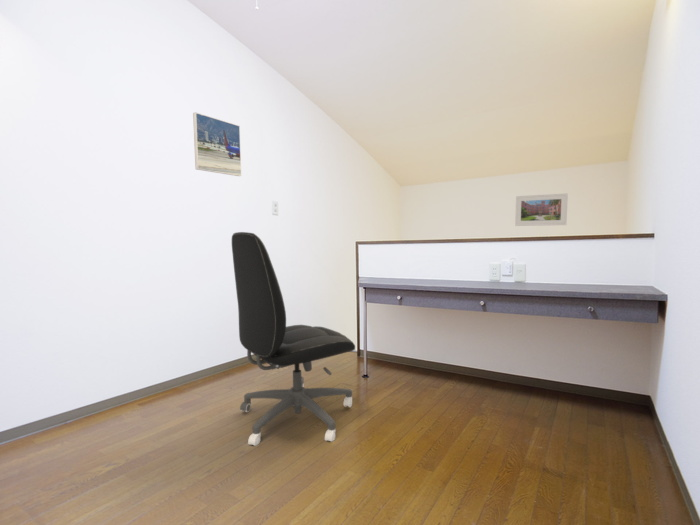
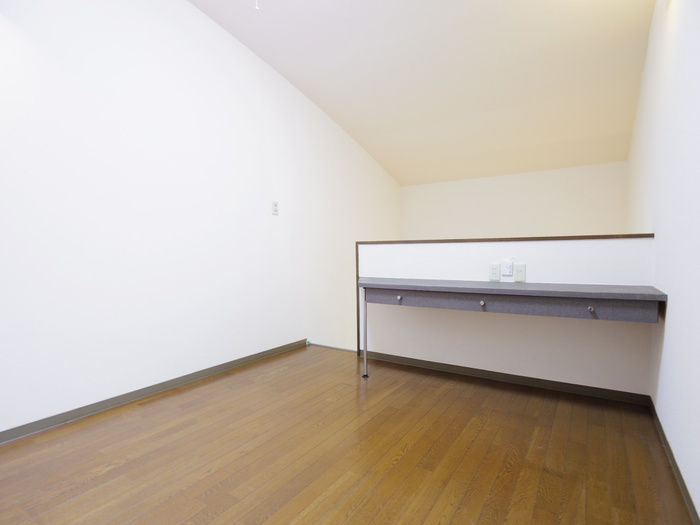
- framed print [514,192,569,227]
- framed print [192,111,242,177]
- office chair [231,231,356,447]
